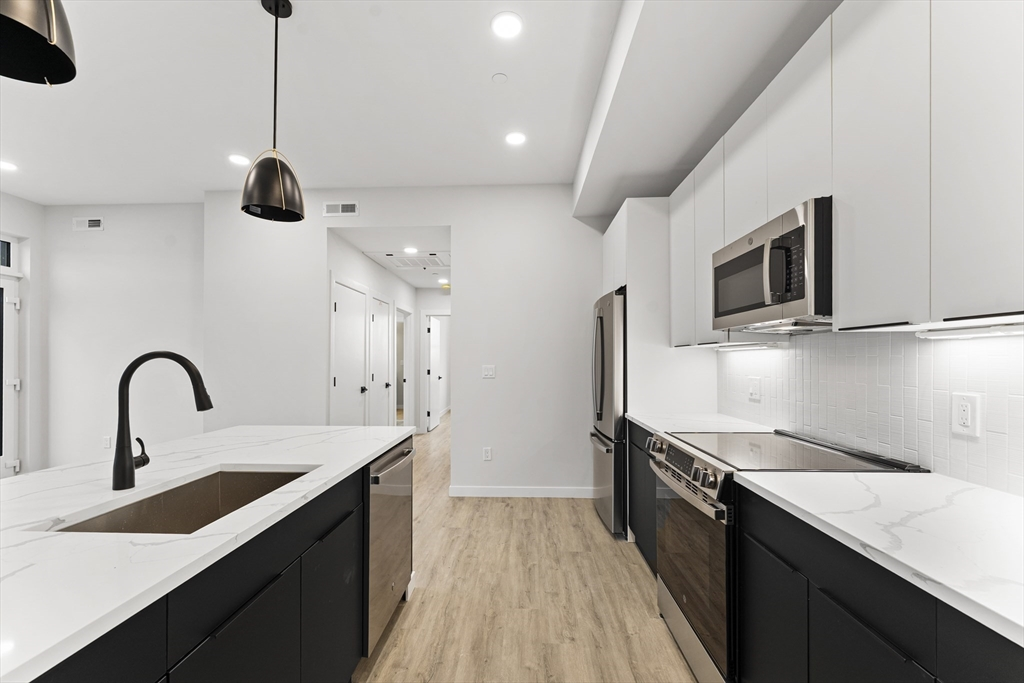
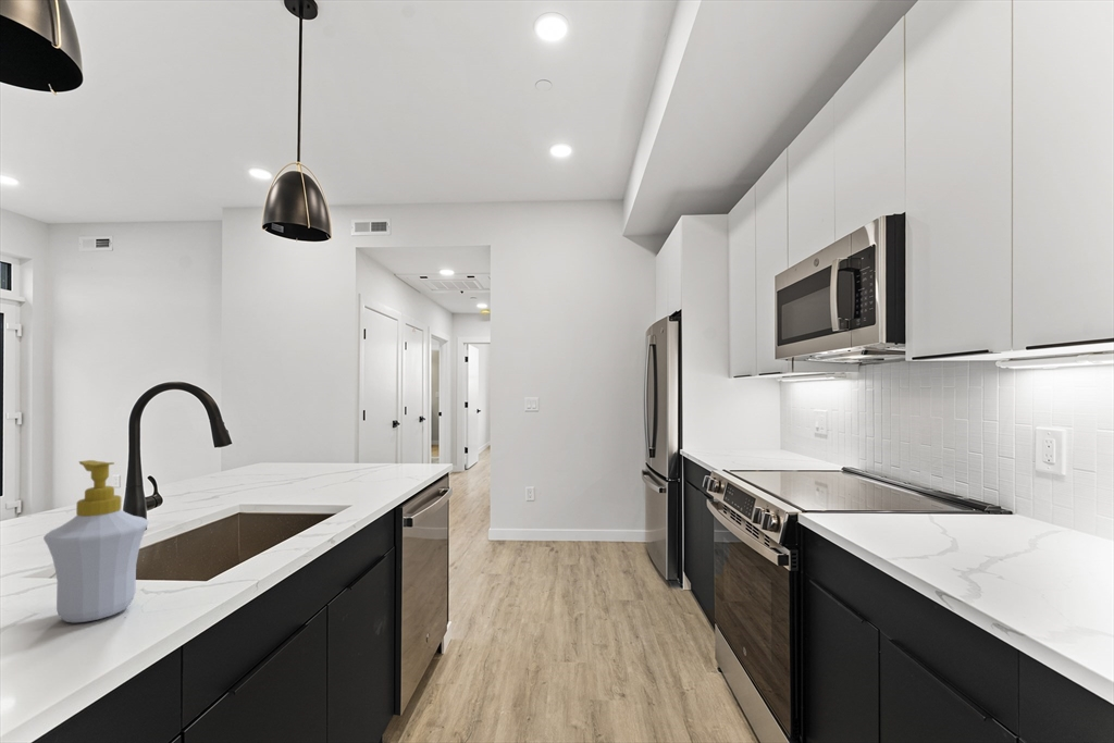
+ soap bottle [42,459,150,623]
